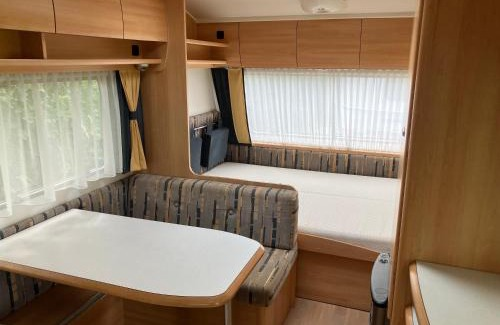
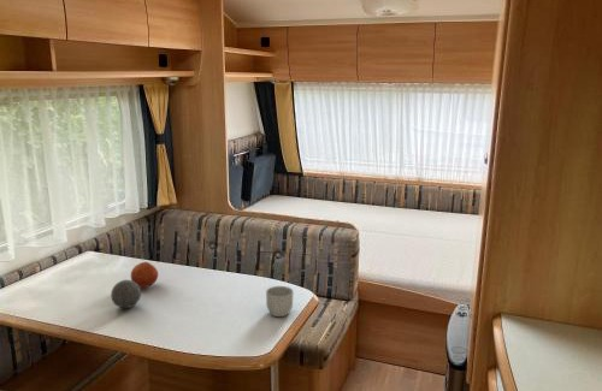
+ mug [265,285,295,318]
+ decorative ball [110,279,142,309]
+ fruit [130,261,159,289]
